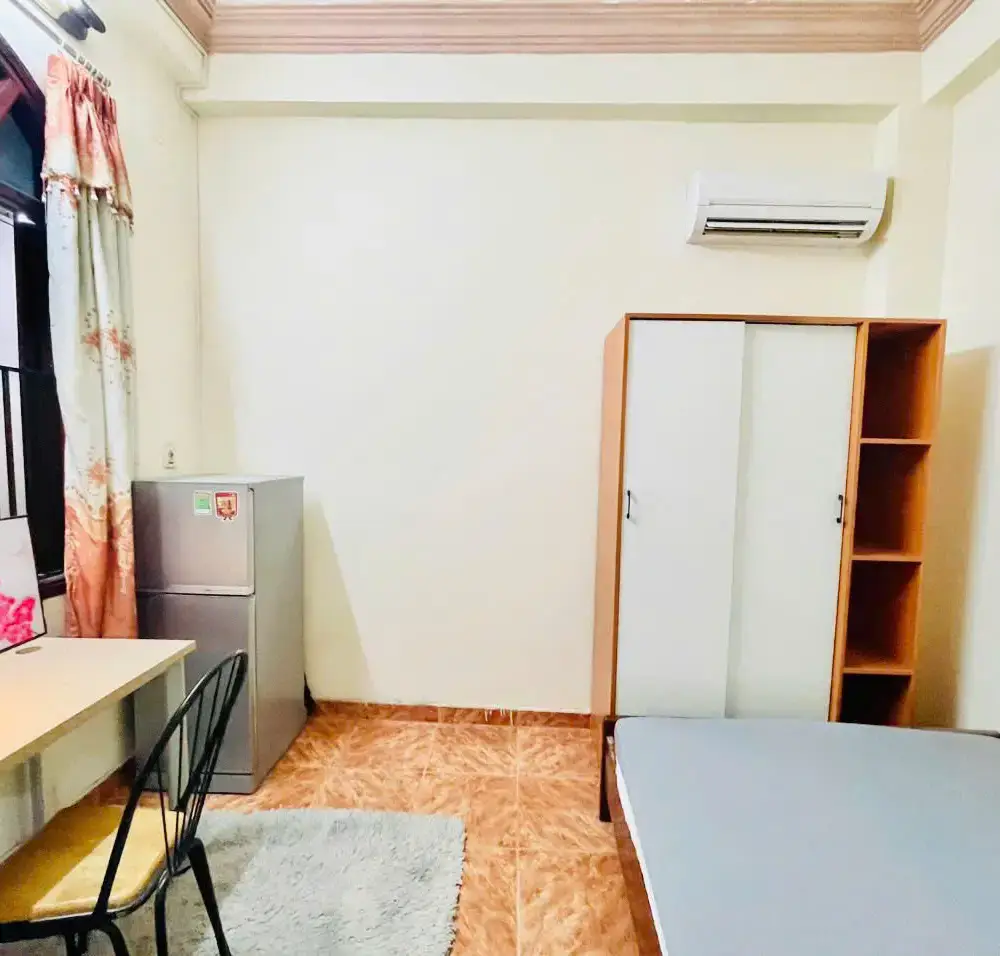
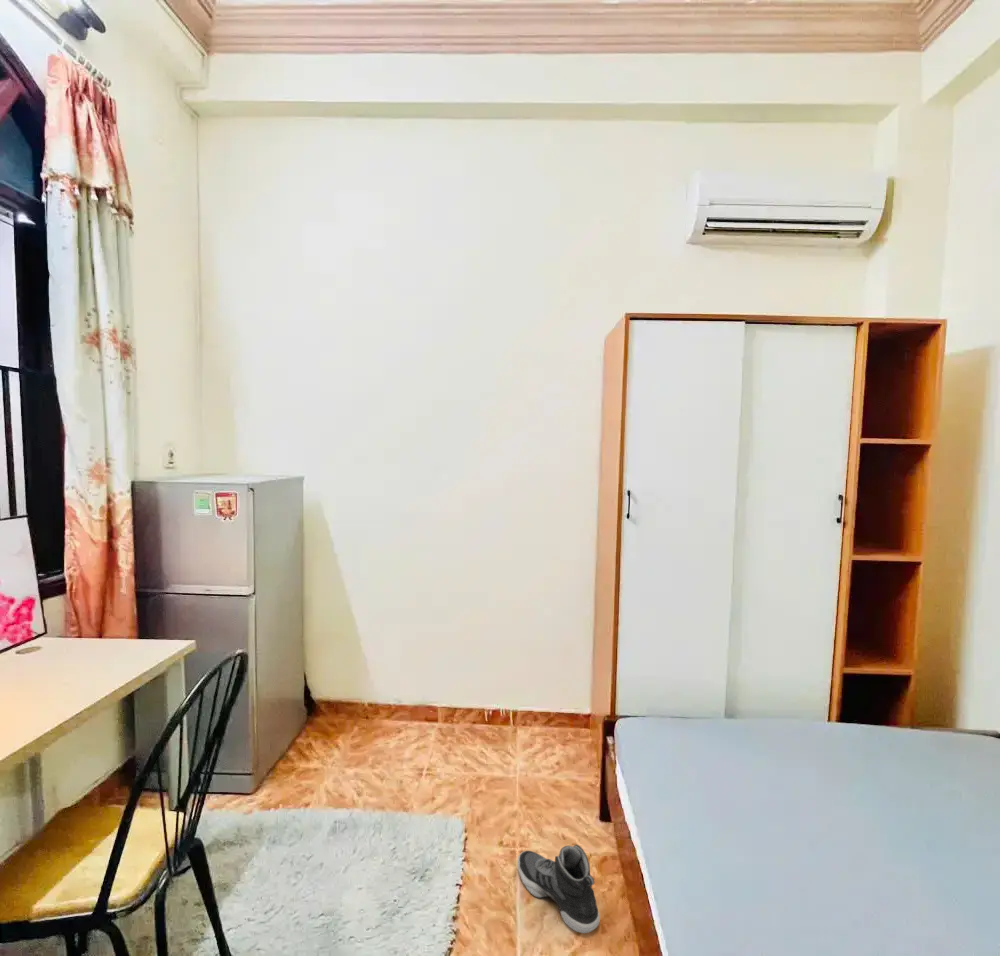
+ sneaker [517,844,601,934]
